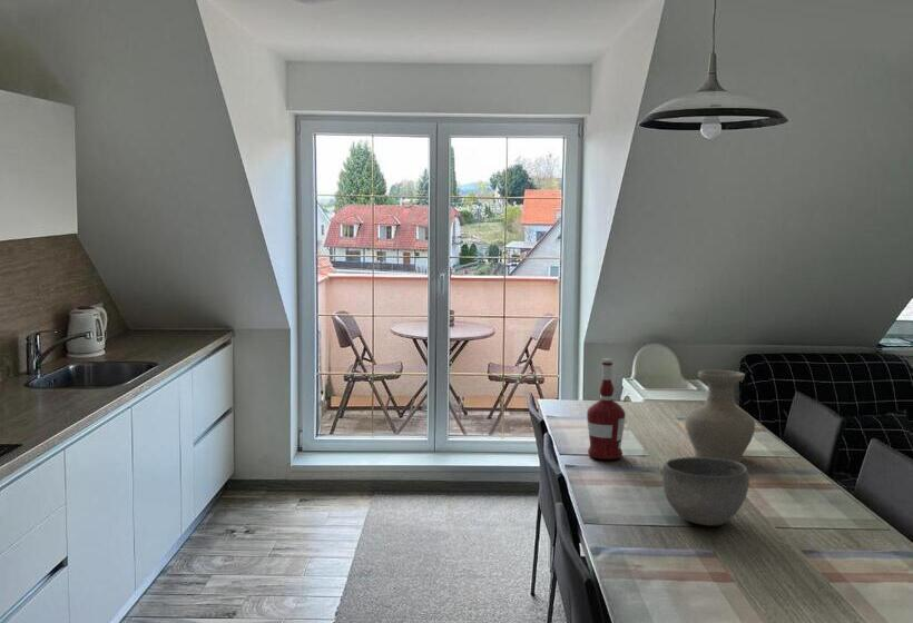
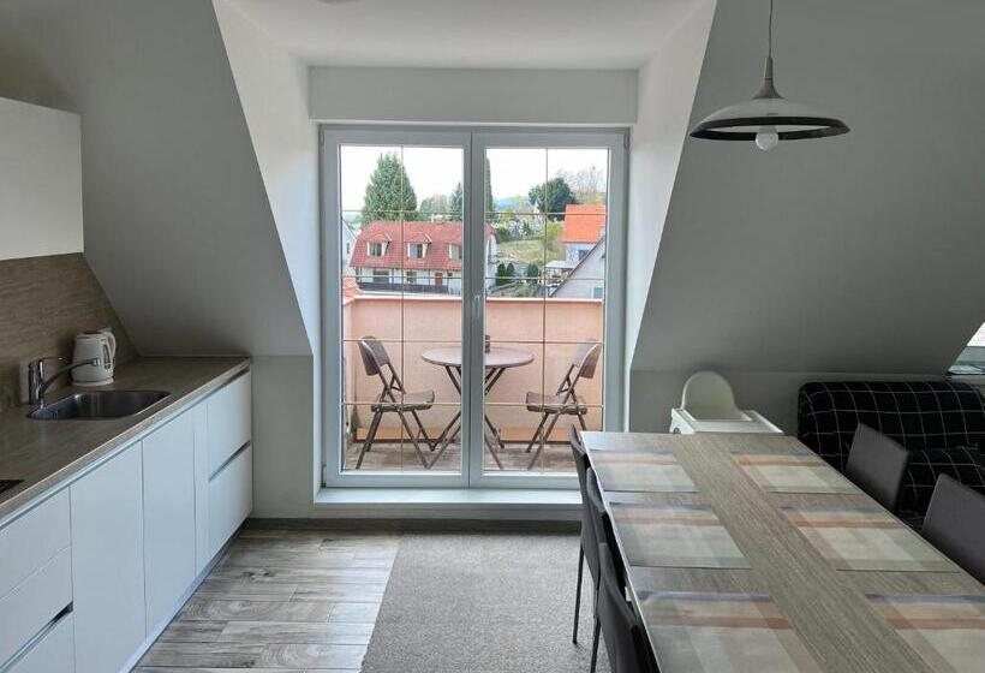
- alcohol [586,357,627,461]
- bowl [660,456,750,527]
- vase [684,369,756,463]
